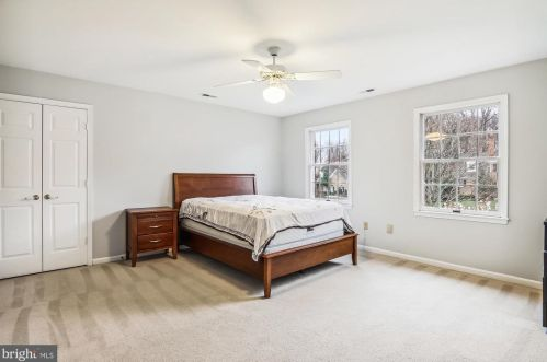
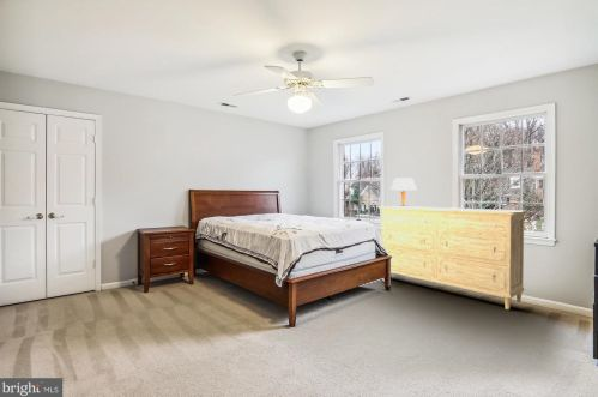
+ table lamp [389,176,418,207]
+ dresser [379,205,528,311]
